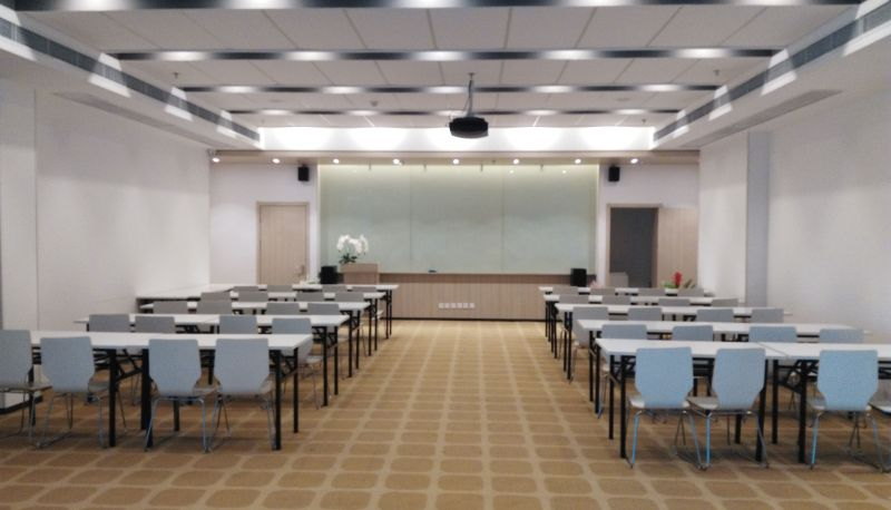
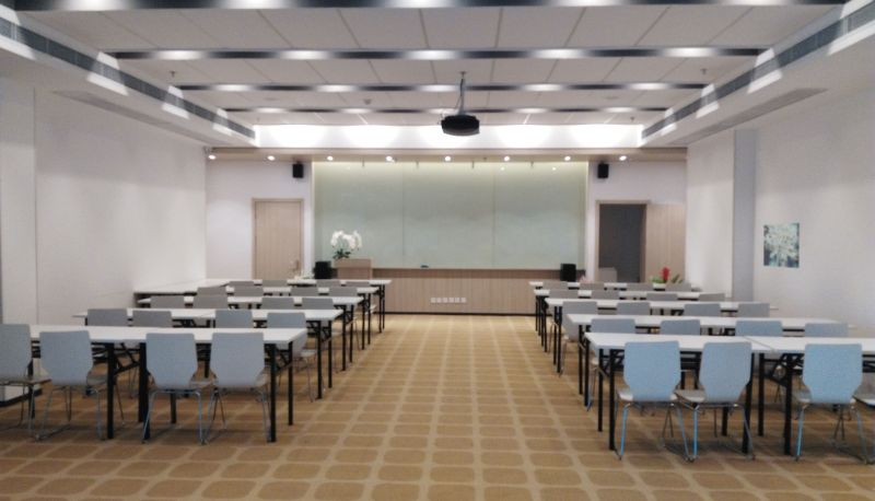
+ wall art [762,222,801,269]
